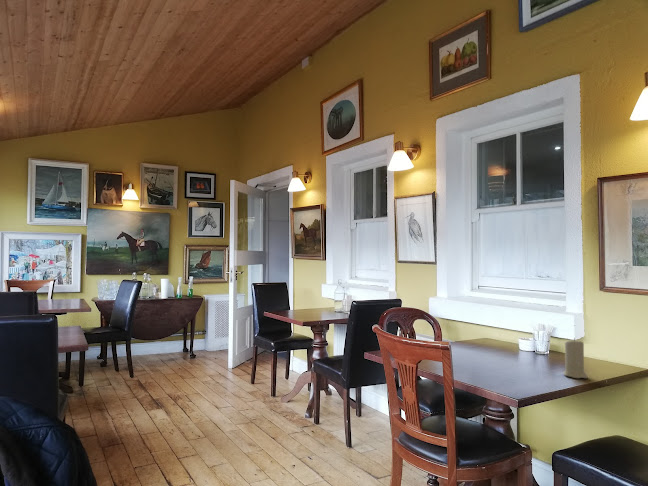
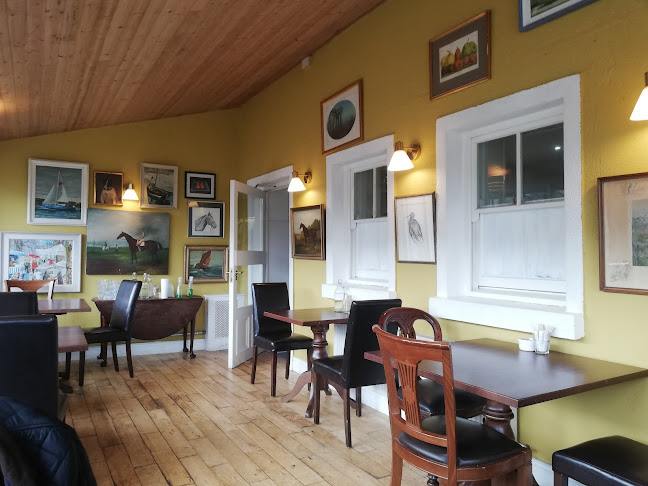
- candle [563,337,589,379]
